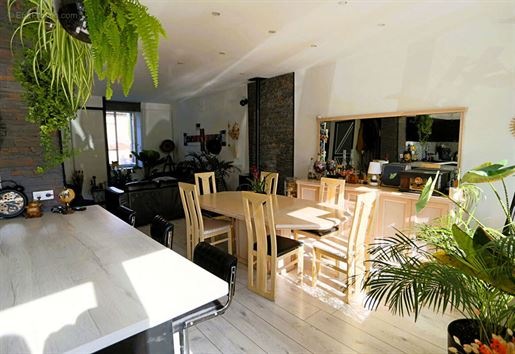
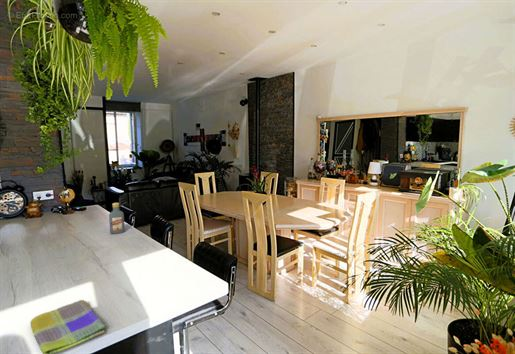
+ vodka [108,202,126,235]
+ dish towel [29,299,106,354]
